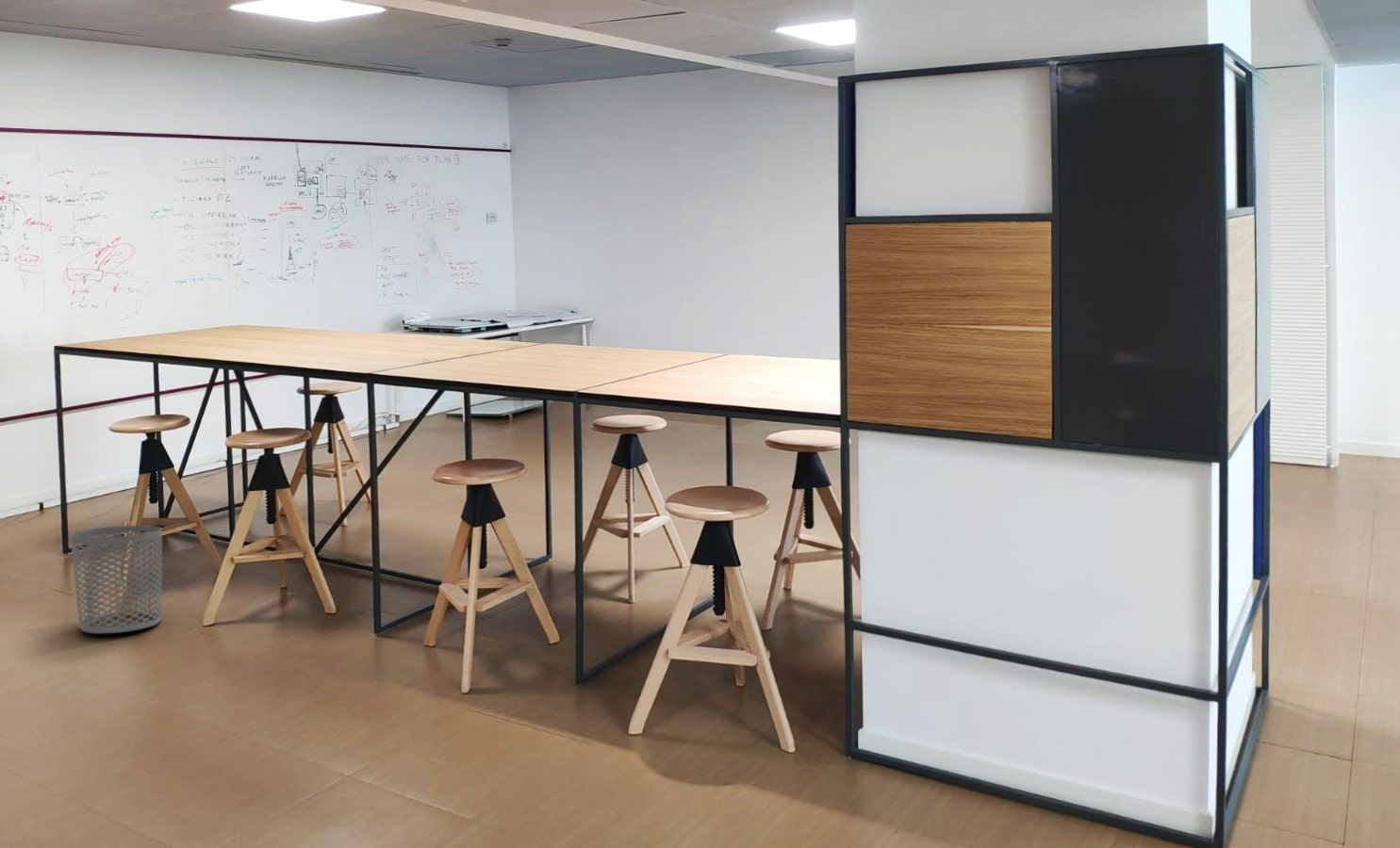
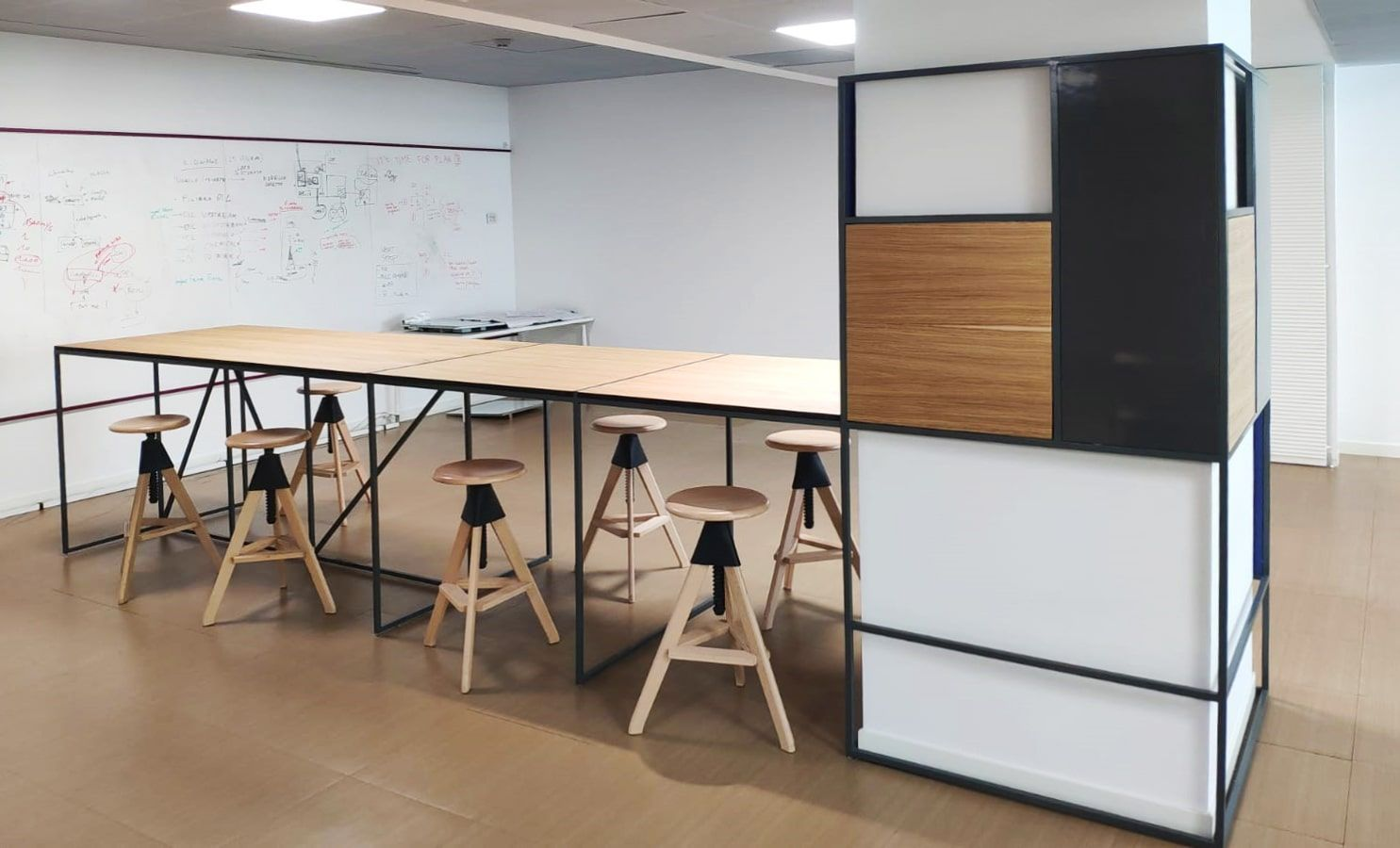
- waste bin [70,525,163,634]
